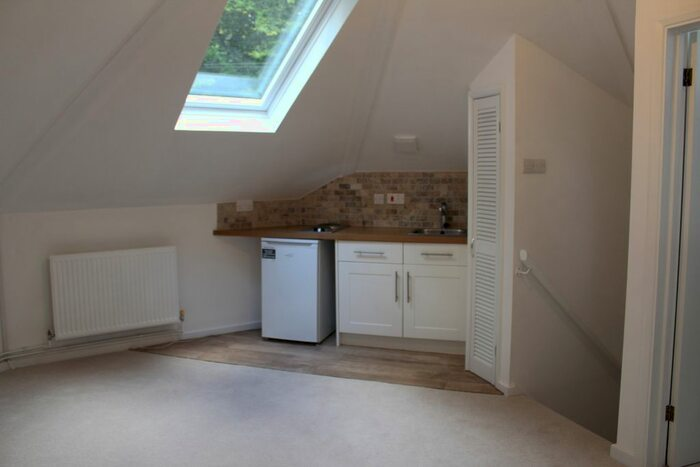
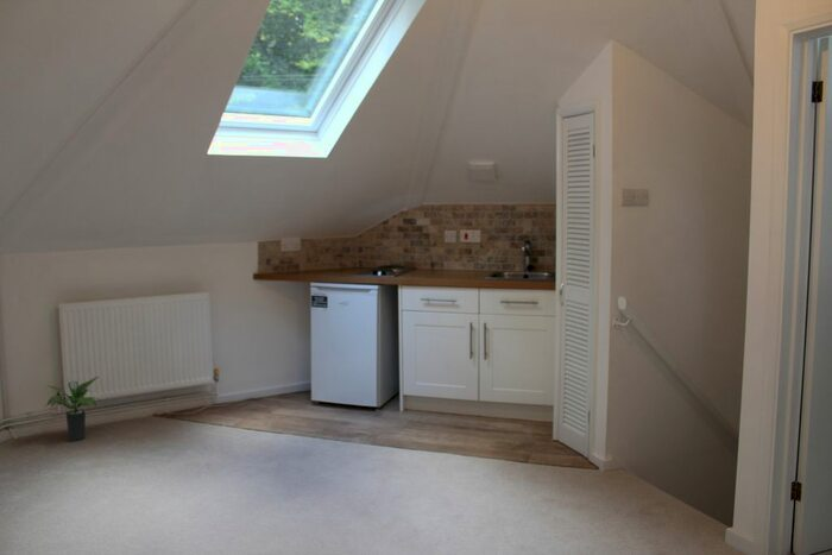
+ potted plant [44,376,101,442]
